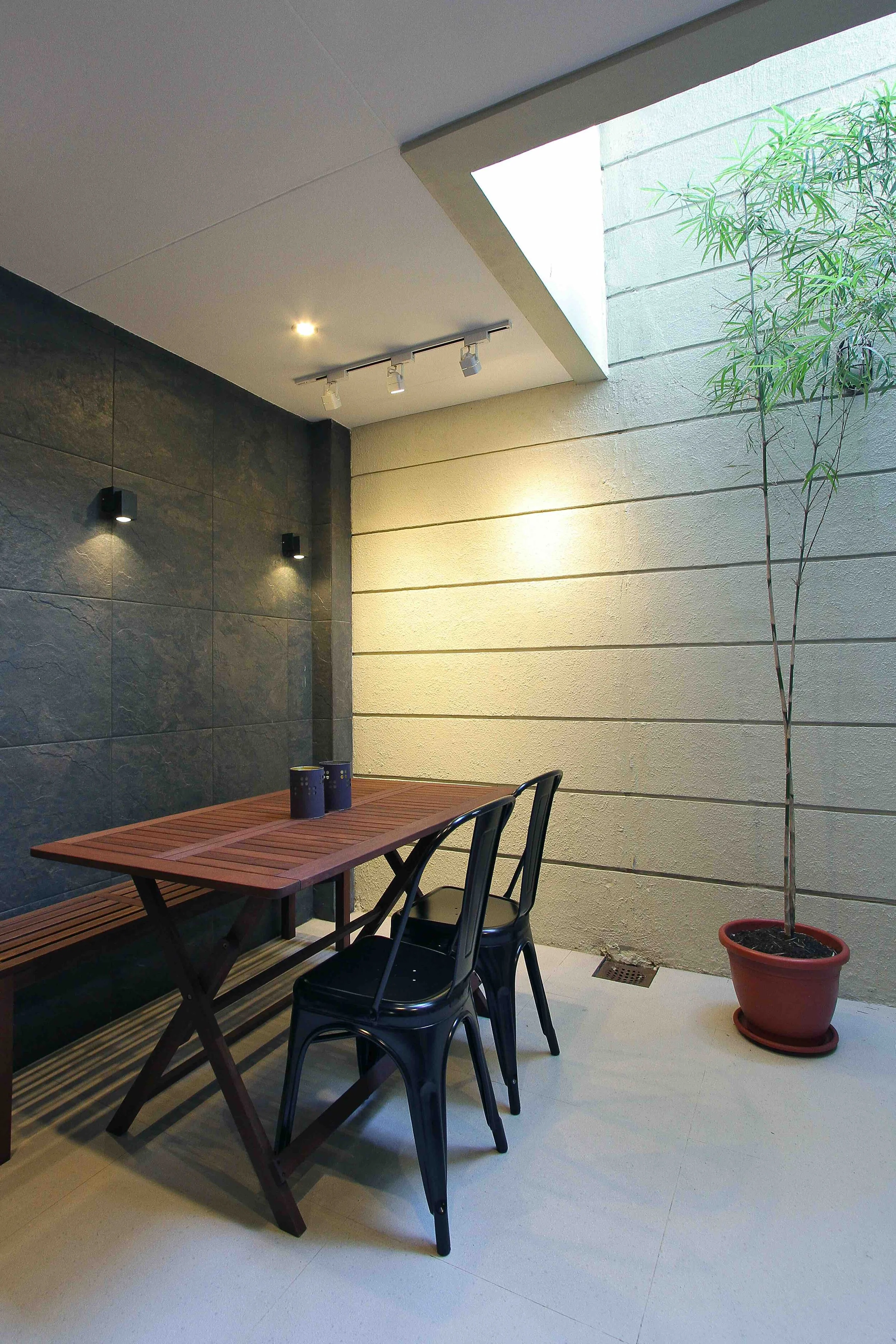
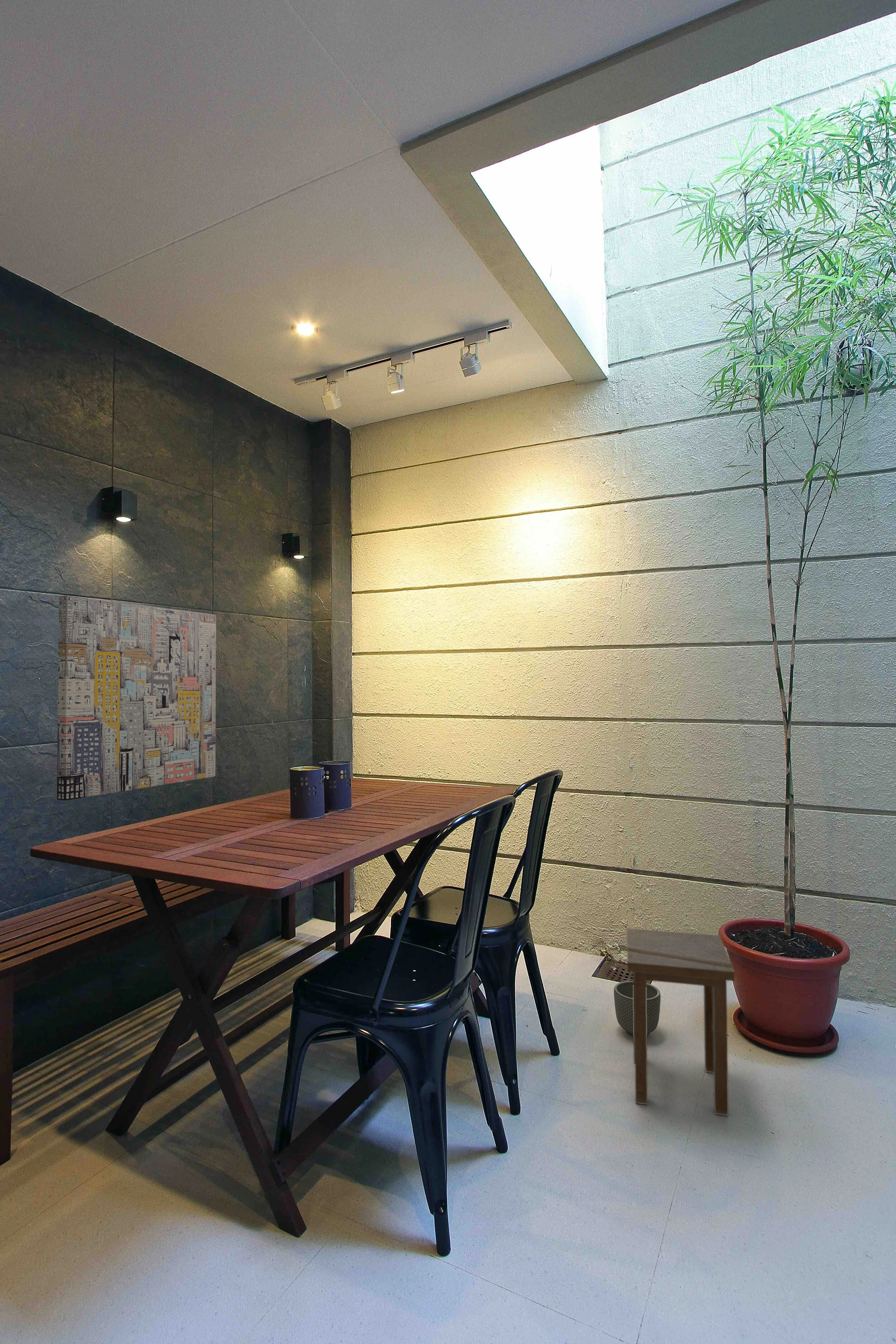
+ planter [614,980,661,1037]
+ wall art [57,595,216,801]
+ stool [626,928,735,1116]
